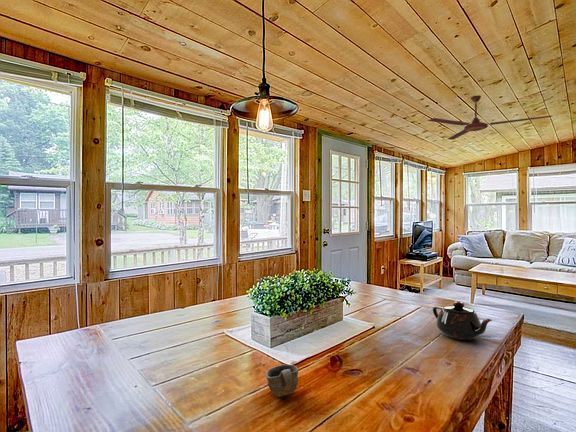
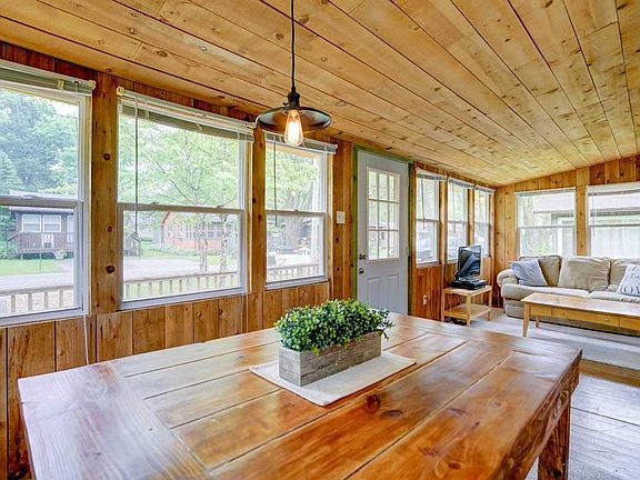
- ceiling fan [427,94,553,140]
- teapot [432,300,494,341]
- cup [265,364,299,398]
